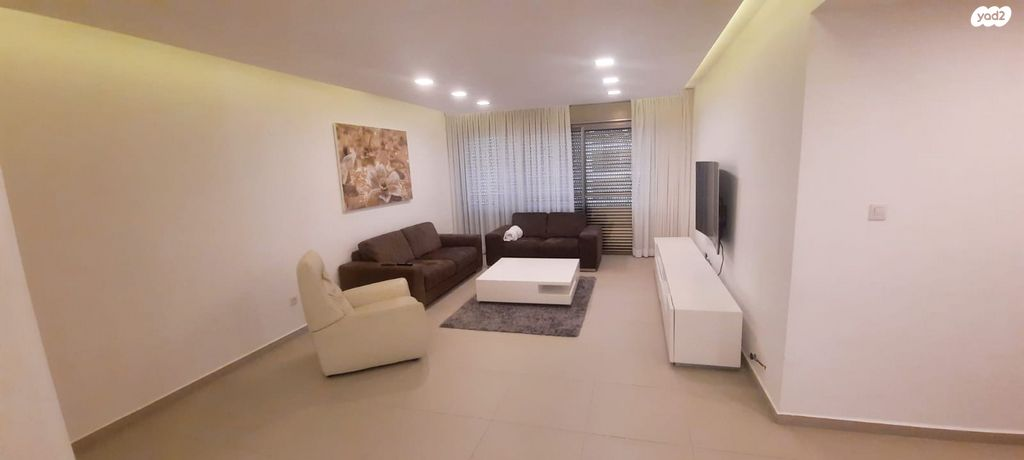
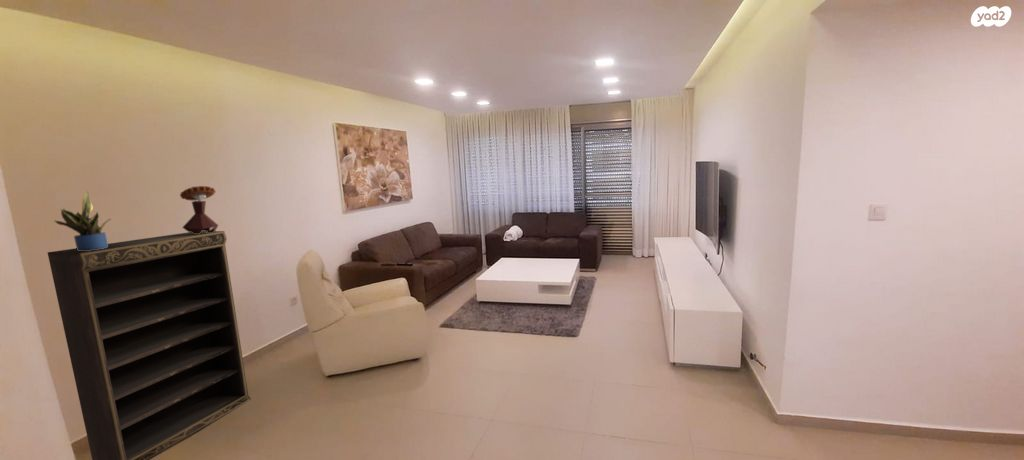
+ bookshelf [46,230,252,460]
+ potted plant [53,191,112,251]
+ mushroom [179,185,219,234]
